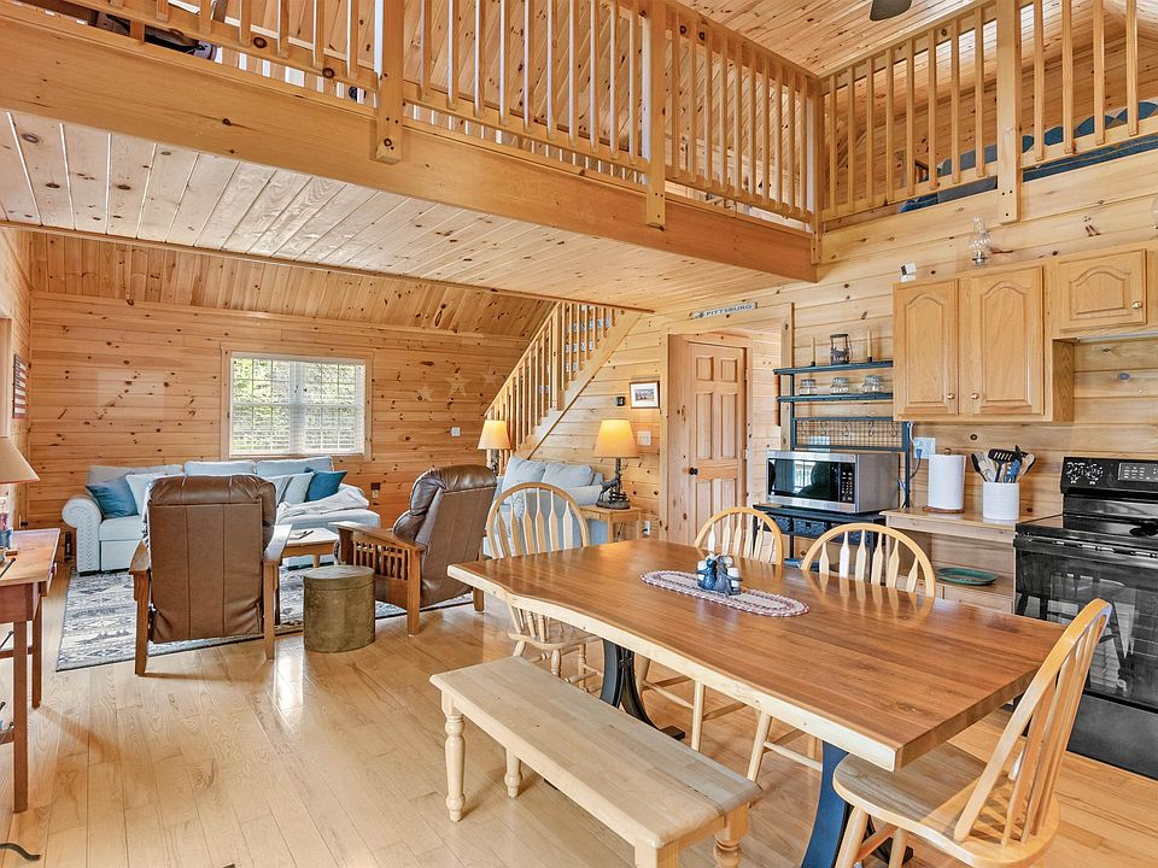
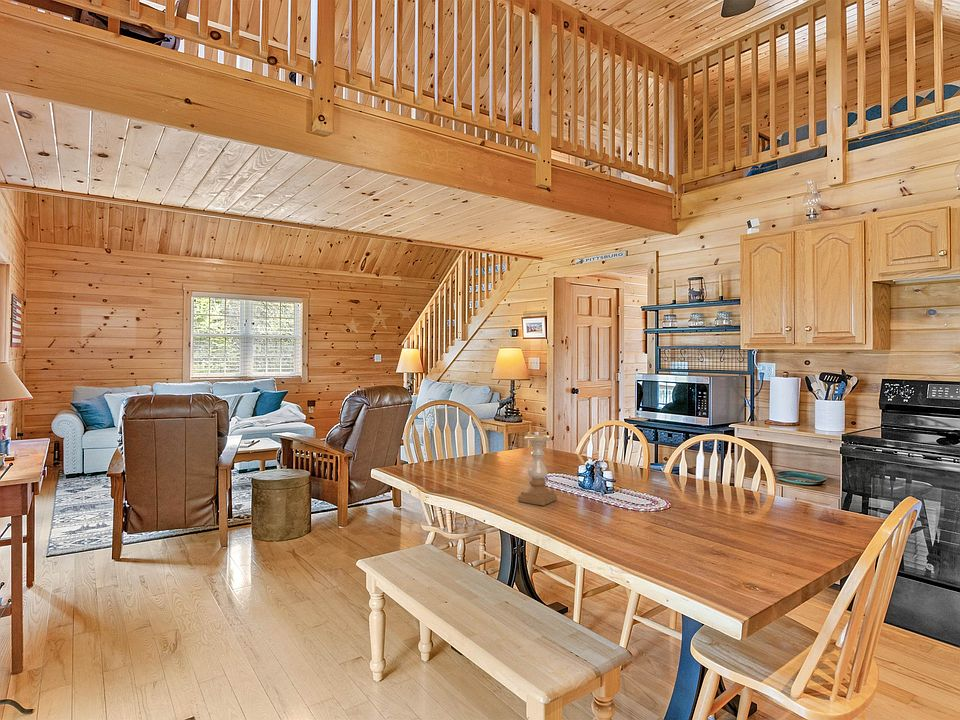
+ candle holder [517,434,558,507]
